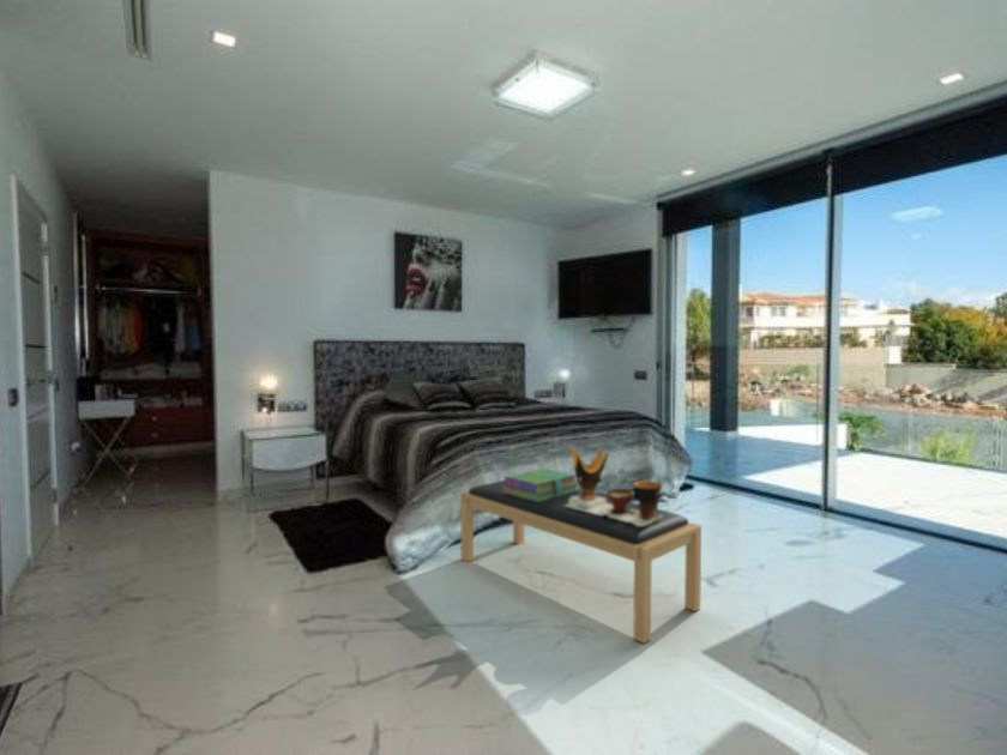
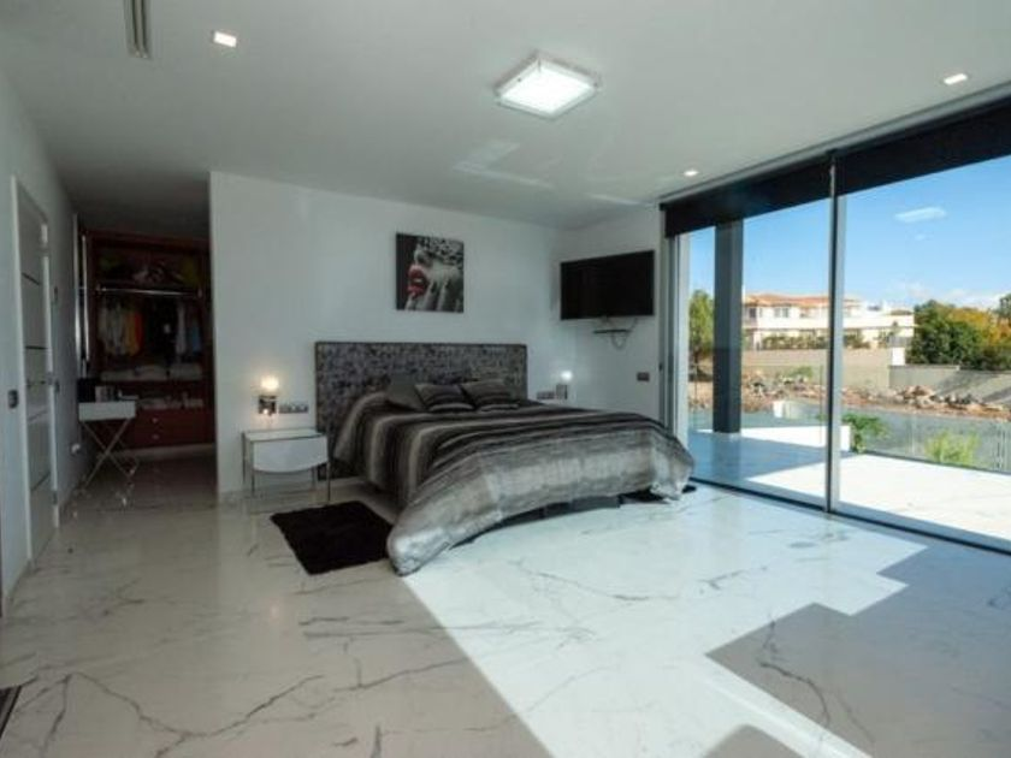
- pottery [566,446,664,526]
- stack of books [502,467,579,502]
- bench [459,479,703,645]
